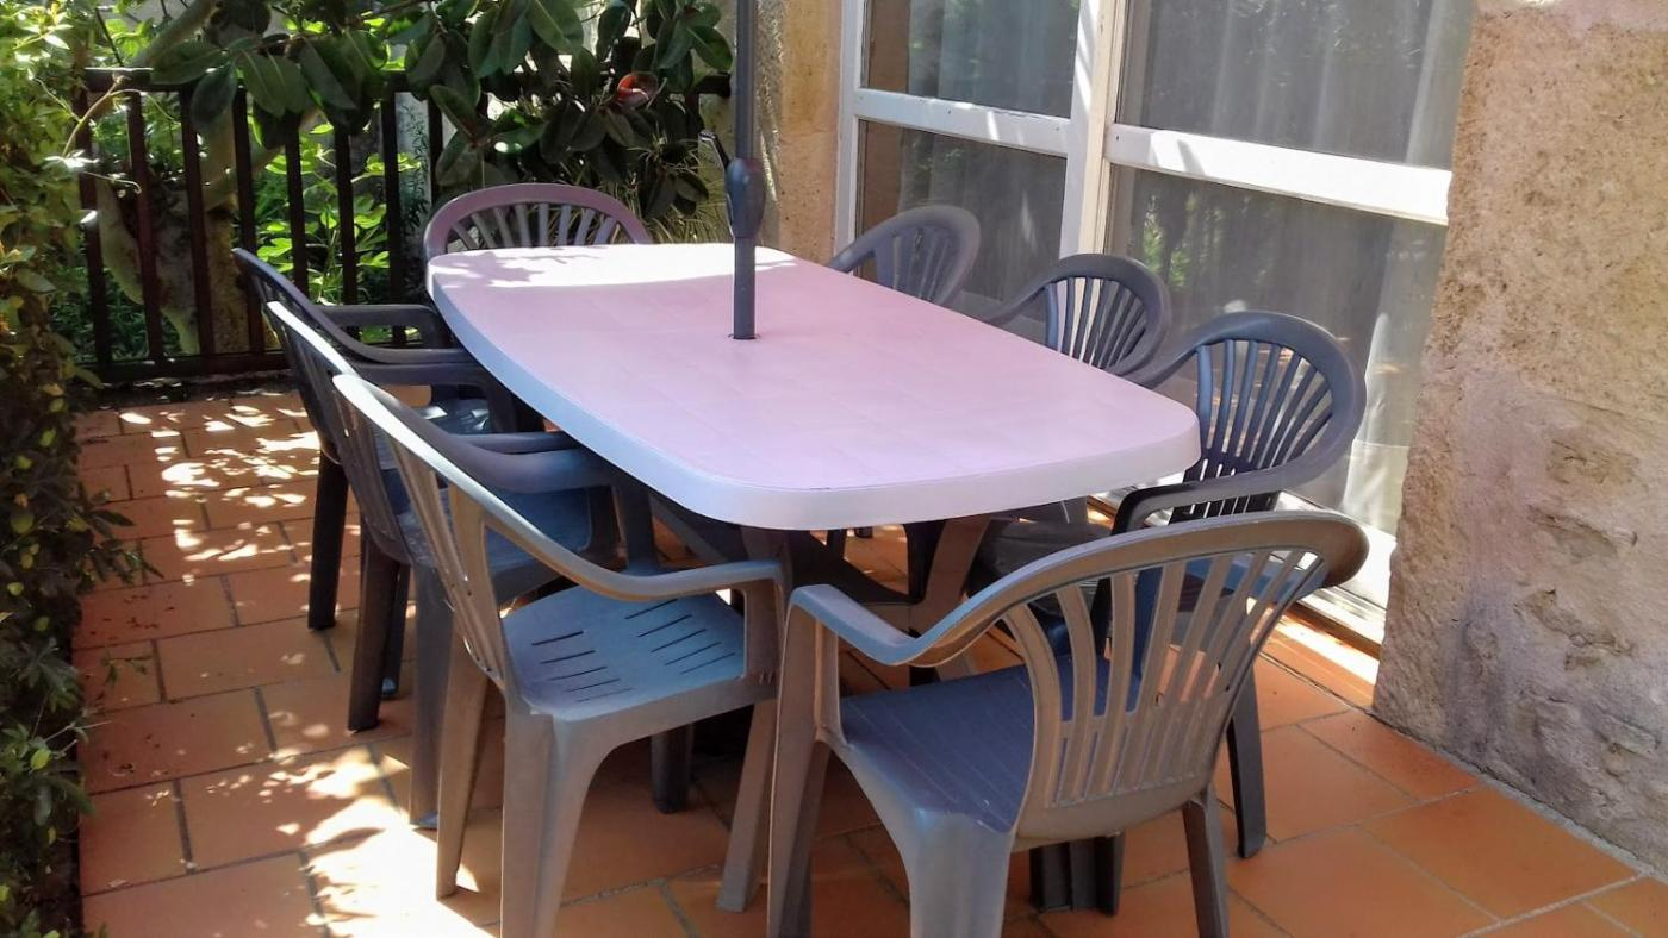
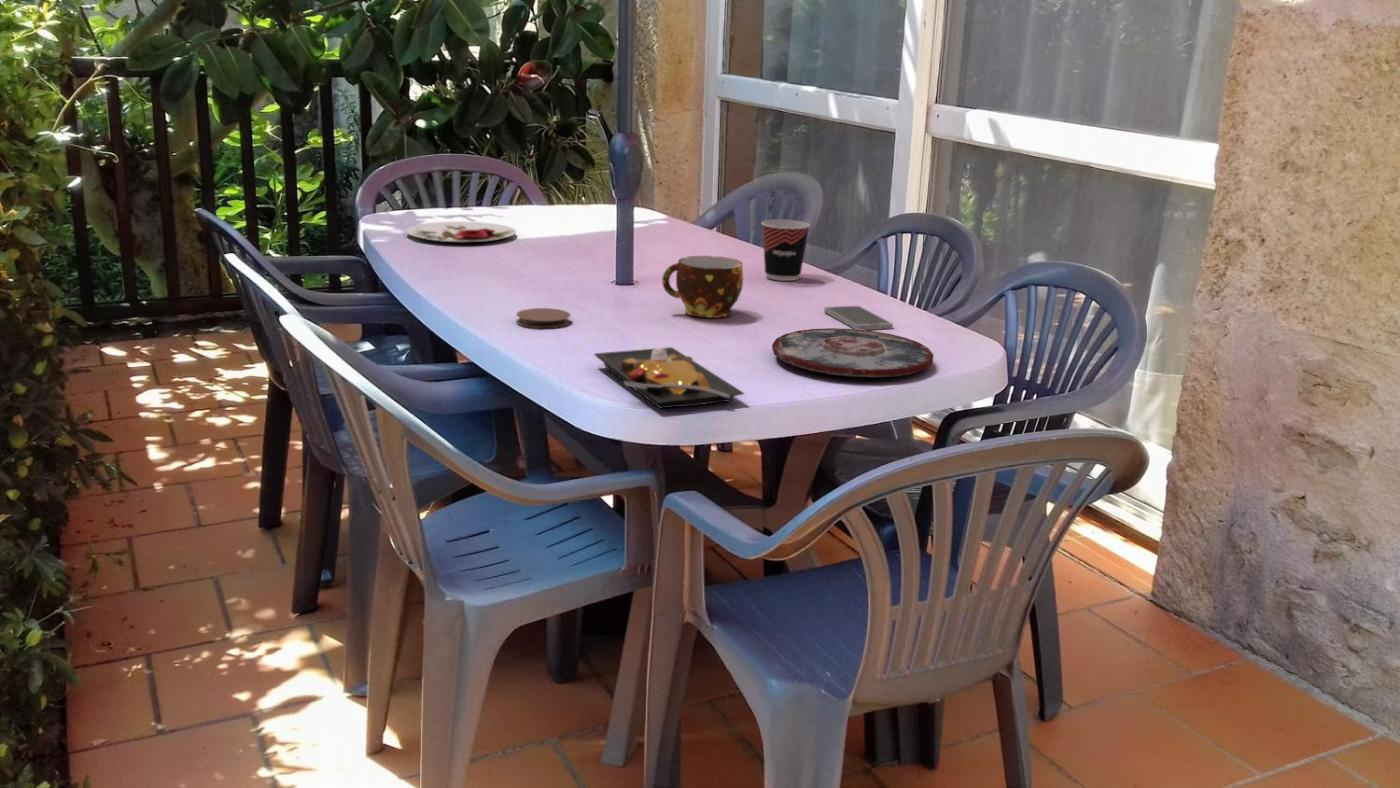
+ plate [405,221,517,243]
+ plate [593,346,746,409]
+ cup [761,218,811,282]
+ coaster [515,307,571,329]
+ smartphone [823,305,894,331]
+ cup [661,255,744,319]
+ plate [771,327,934,378]
